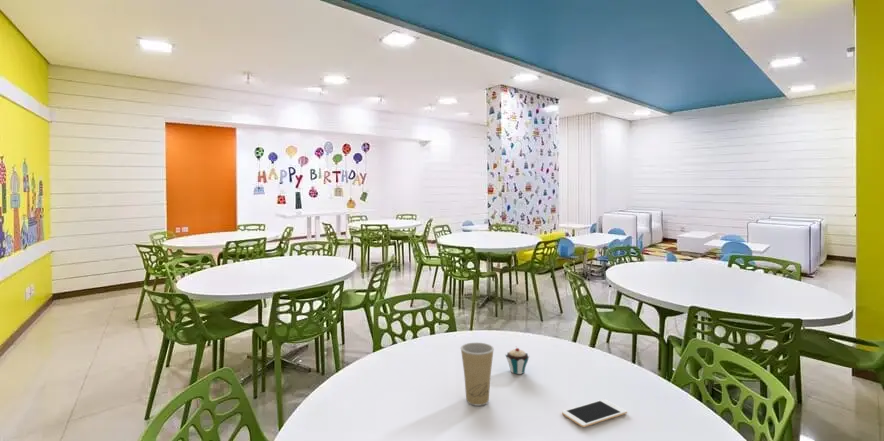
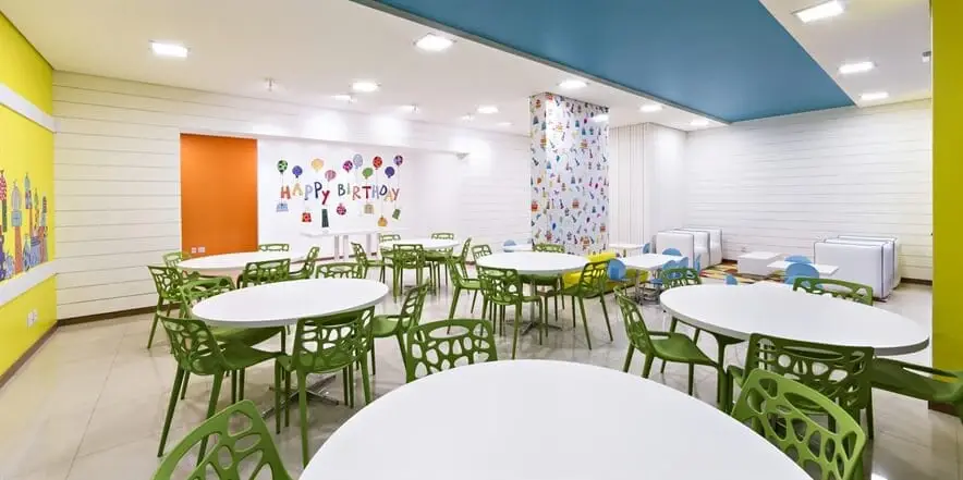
- cupcake [504,347,531,375]
- cell phone [561,398,628,428]
- paper cup [460,342,495,407]
